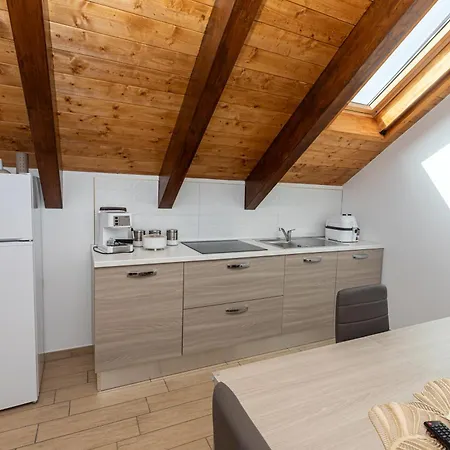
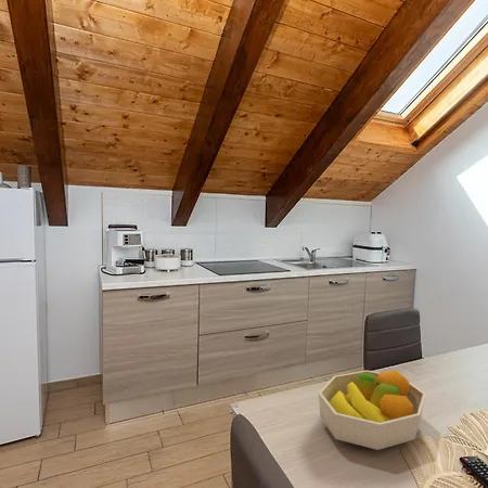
+ fruit bowl [318,369,427,451]
